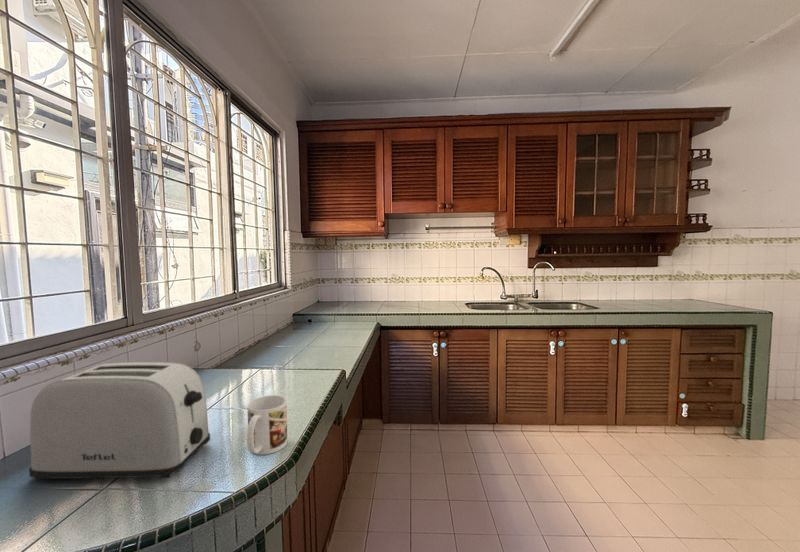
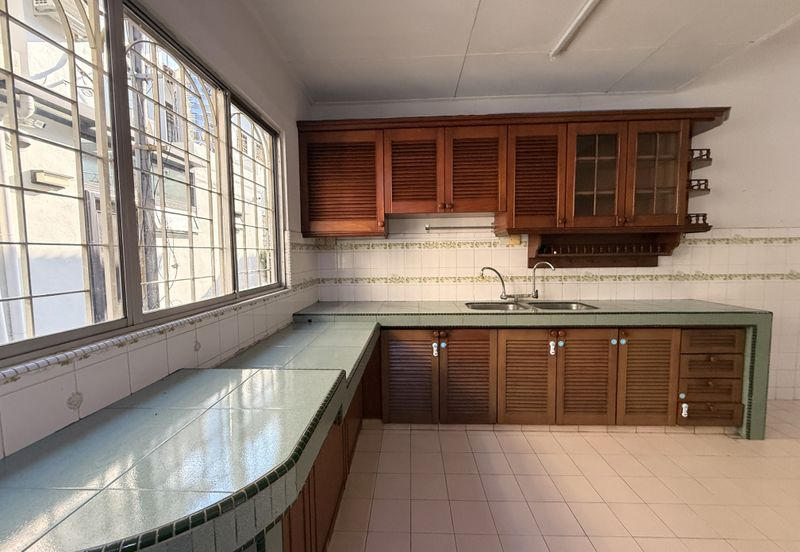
- toaster [28,361,211,480]
- mug [246,394,288,456]
